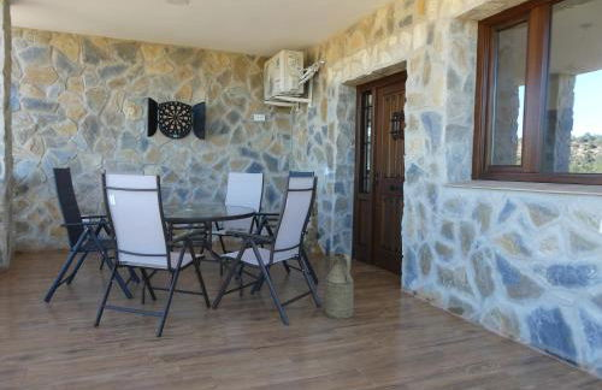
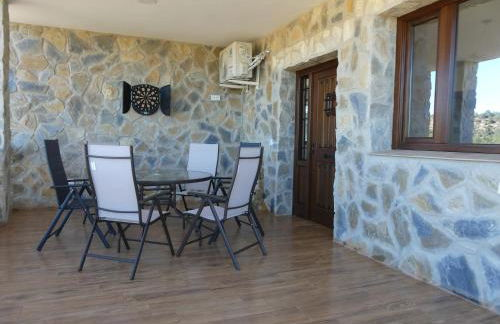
- watering can [323,250,355,320]
